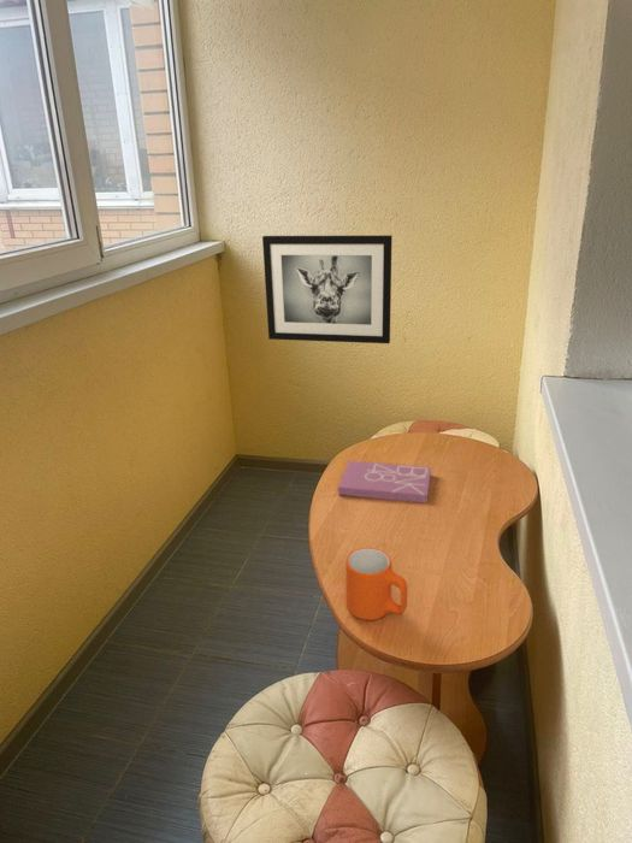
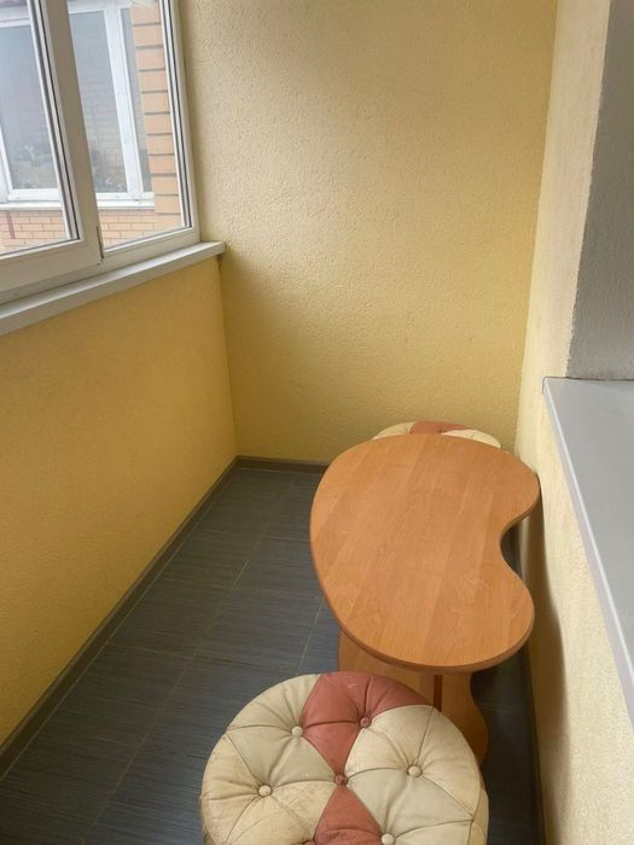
- wall art [261,234,394,344]
- mug [344,547,408,621]
- book [337,460,432,503]
